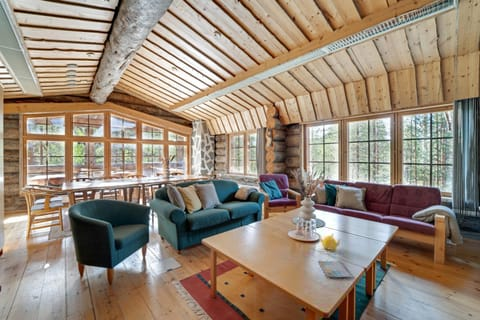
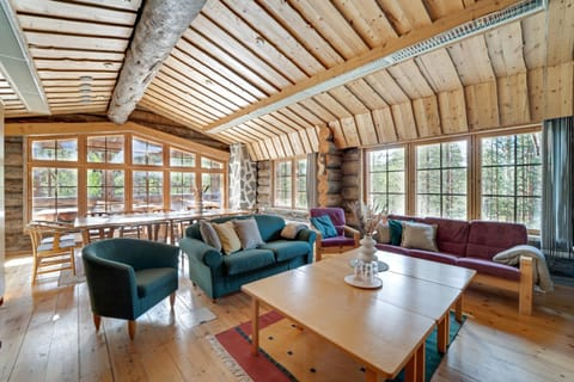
- book [317,260,355,279]
- teapot [317,232,342,252]
